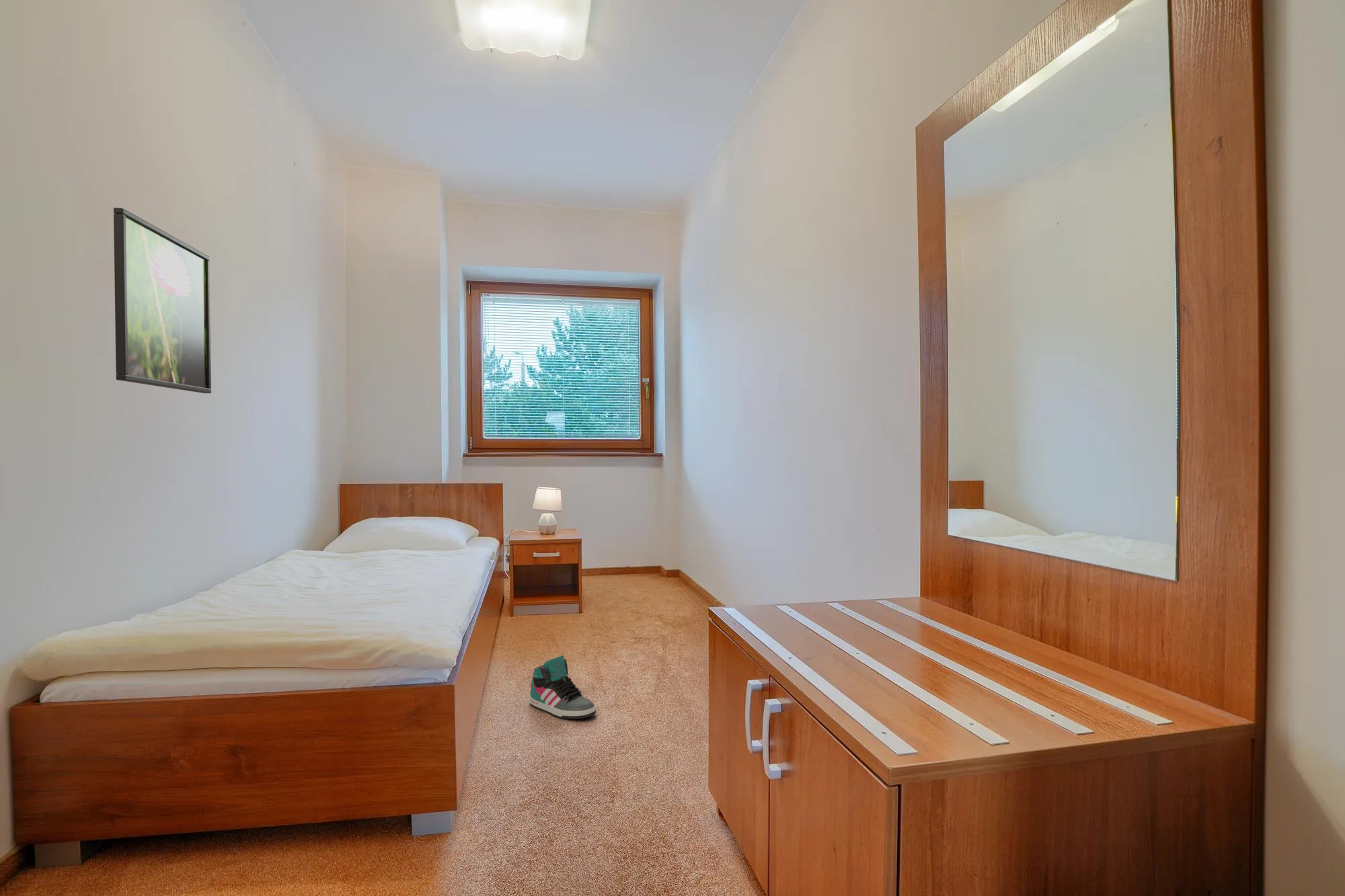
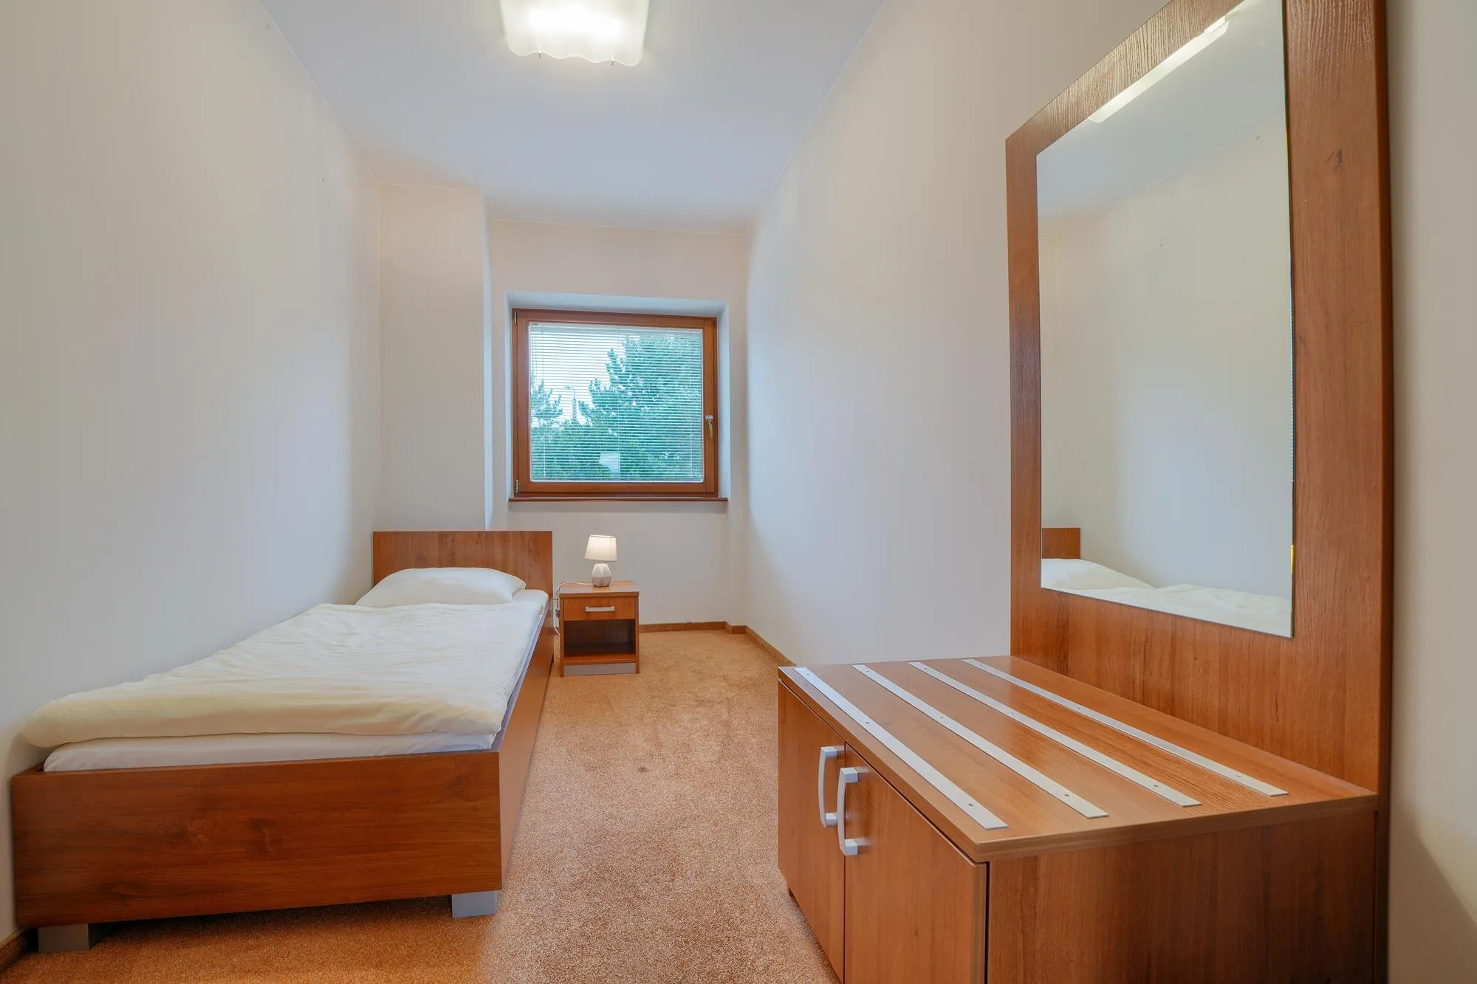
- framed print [113,207,212,394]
- sneaker [529,655,597,720]
